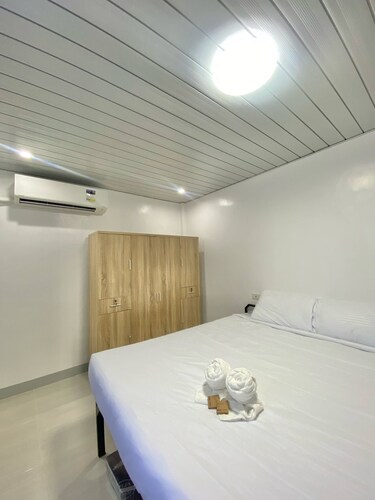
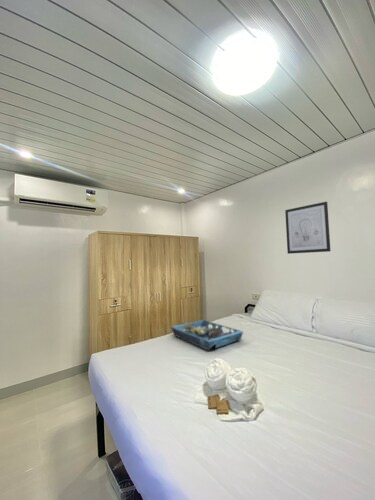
+ wall art [284,201,332,255]
+ serving tray [170,319,244,352]
